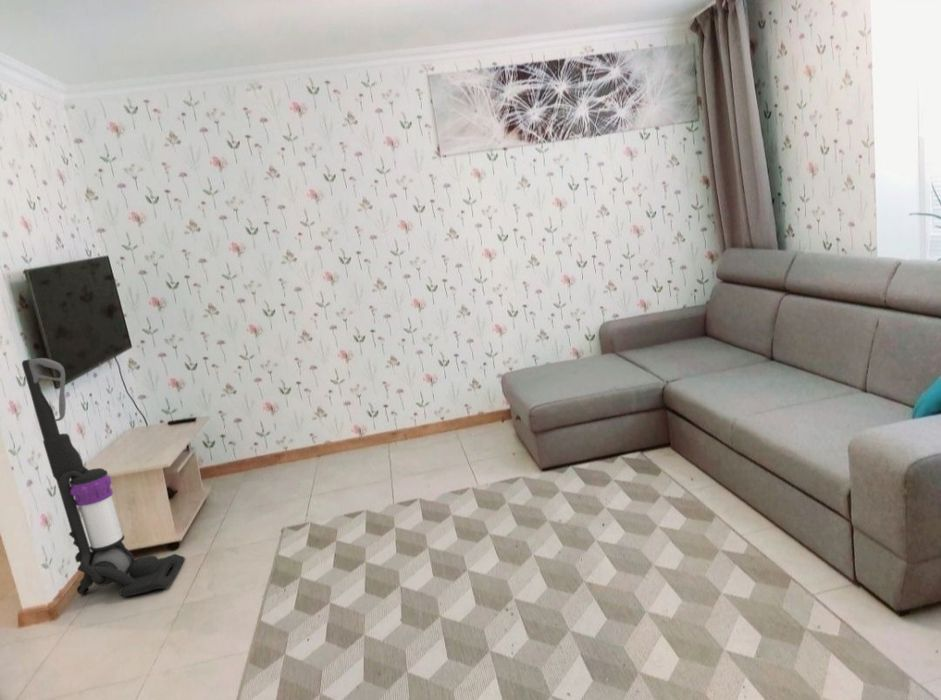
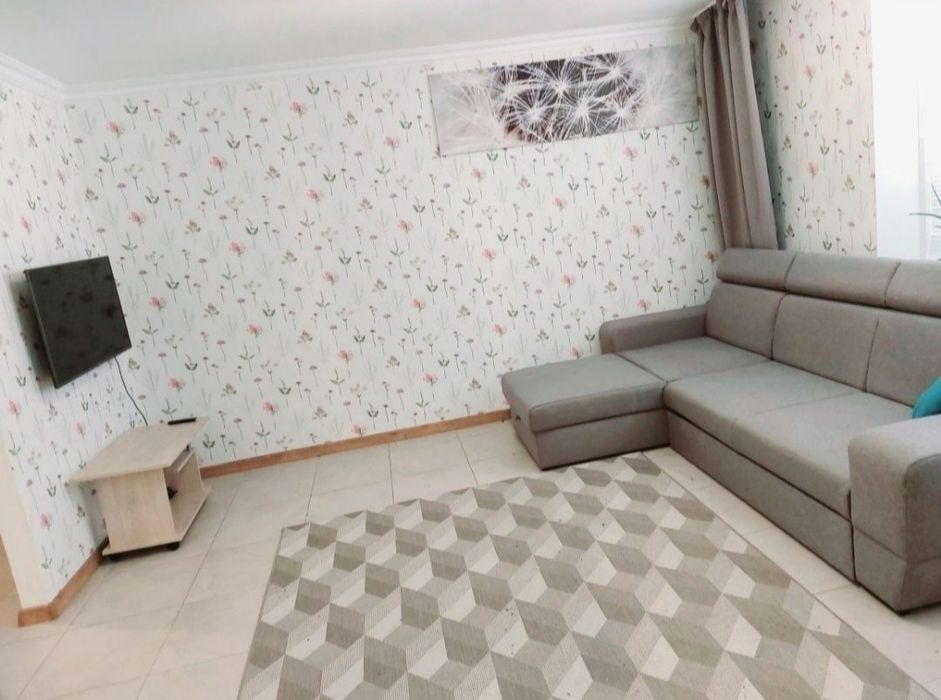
- vacuum cleaner [21,357,186,598]
